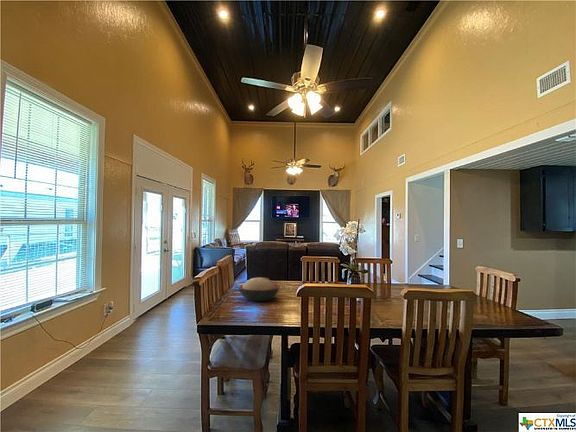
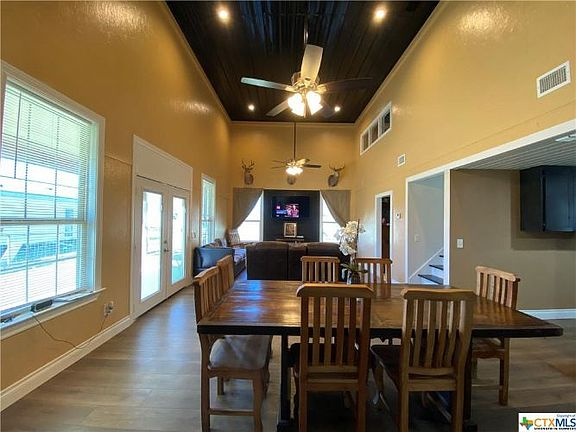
- decorative bowl [238,276,281,302]
